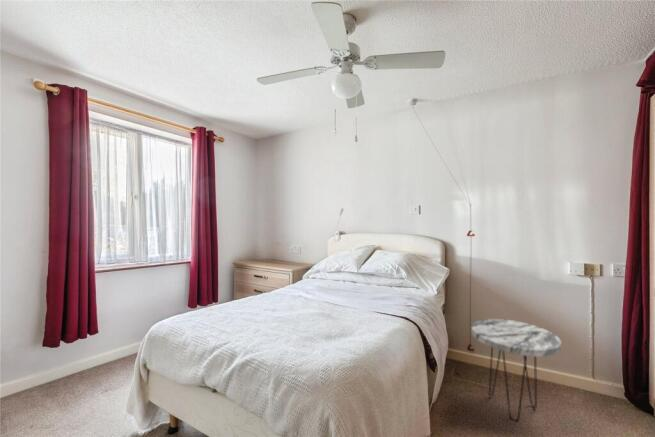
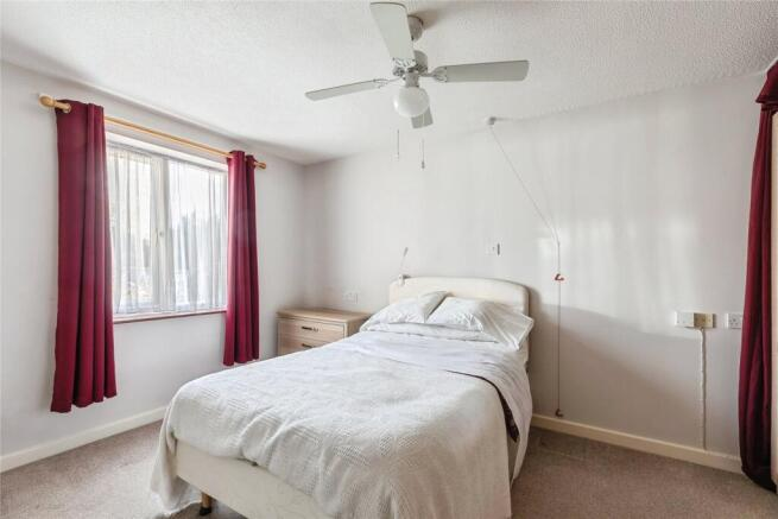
- side table [471,318,562,422]
